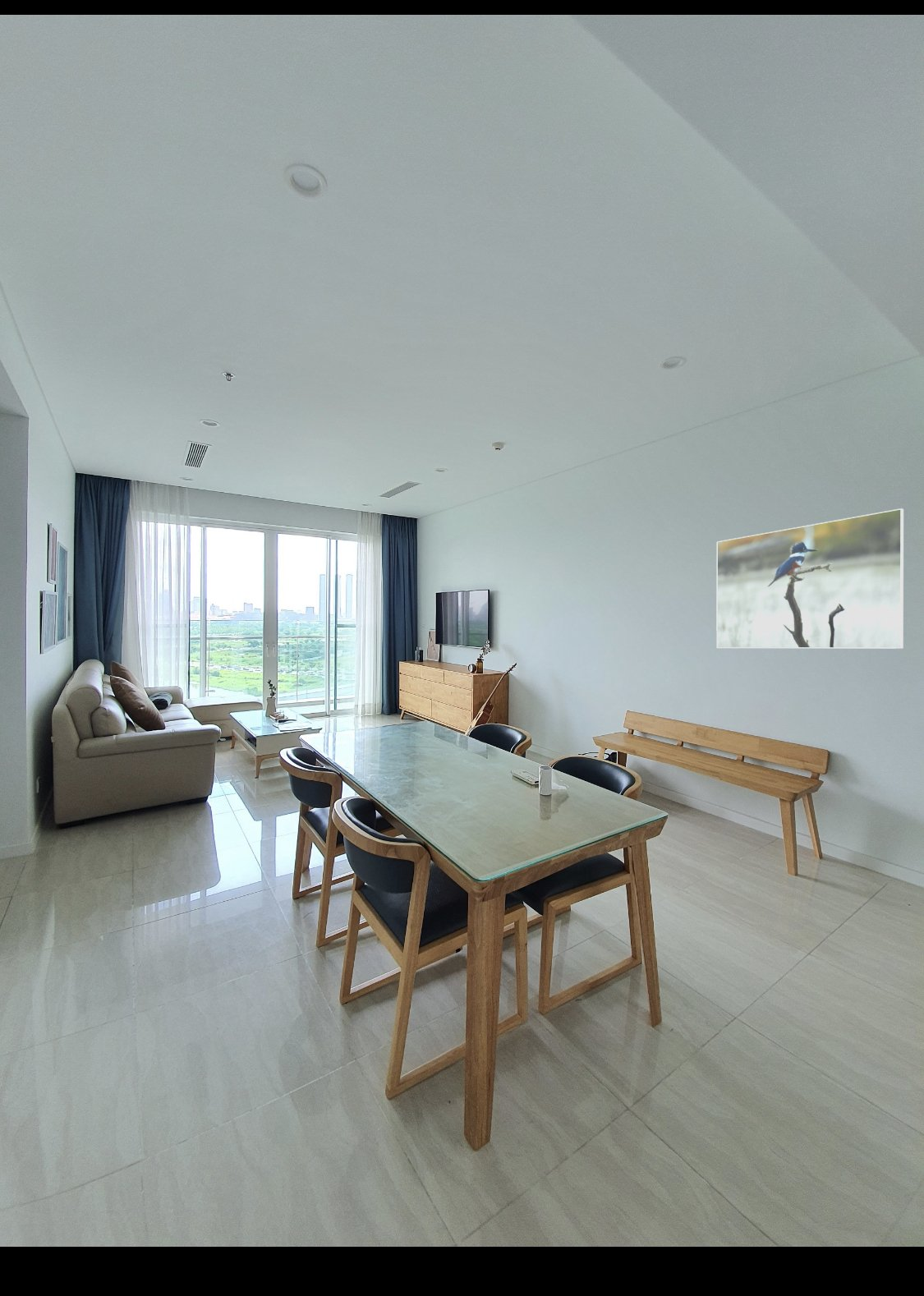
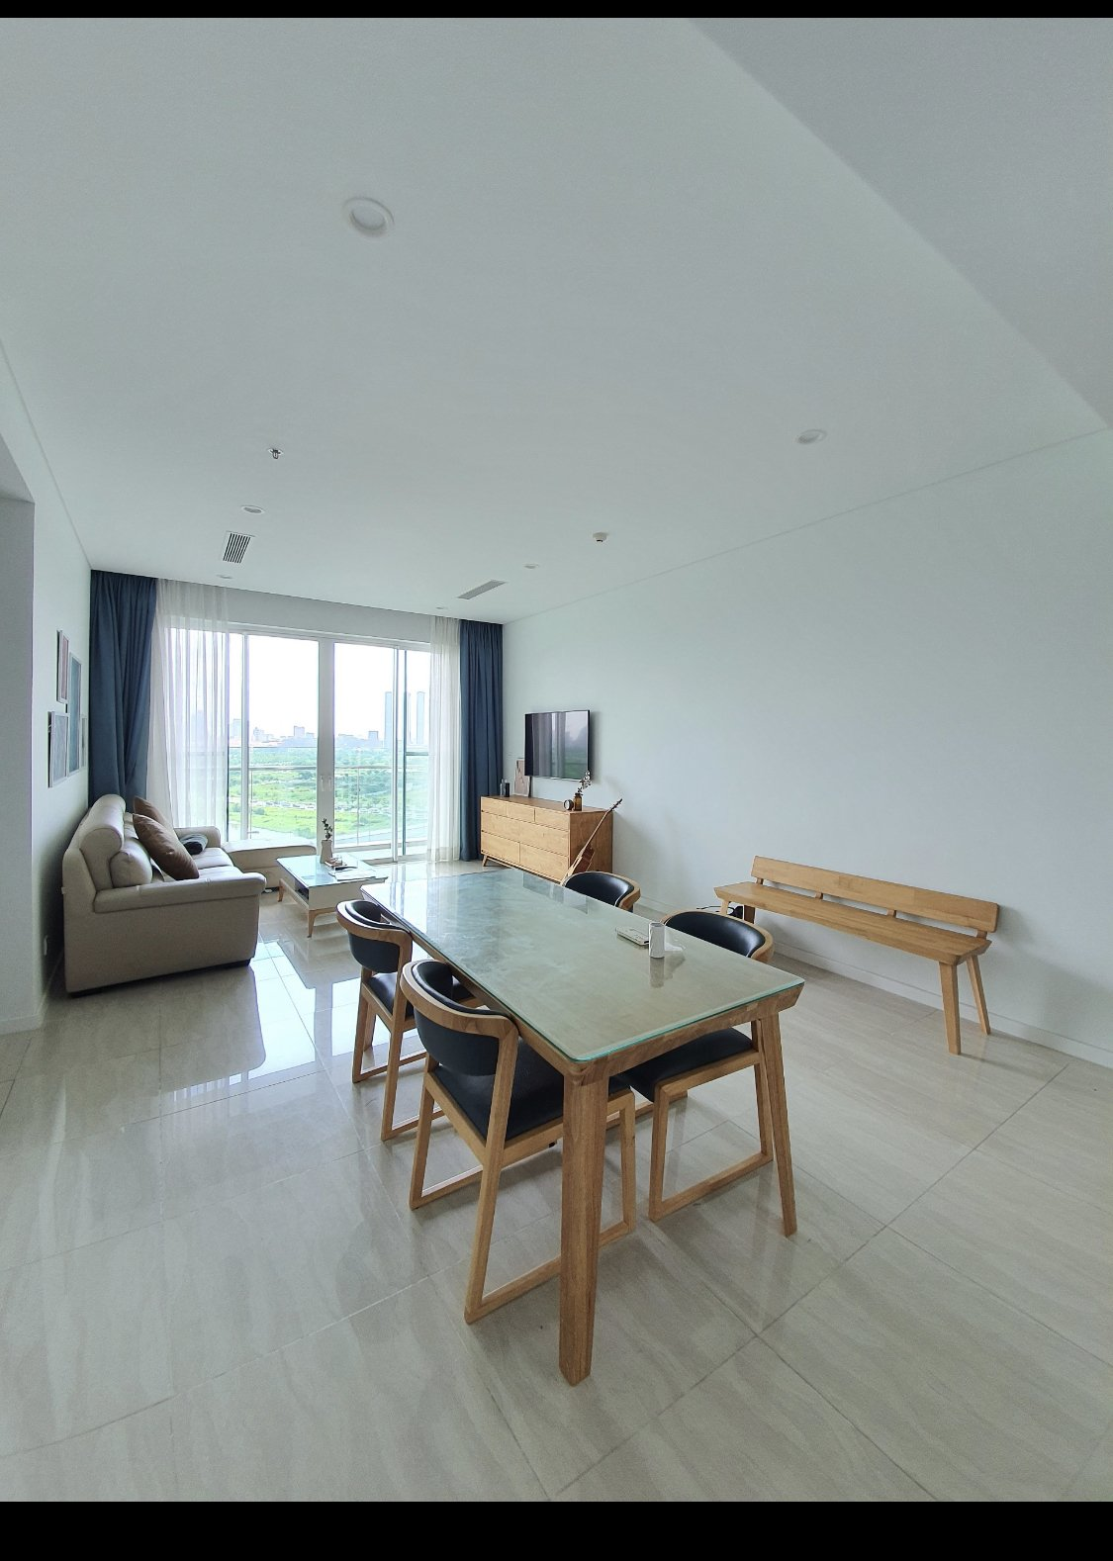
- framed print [715,508,904,650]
